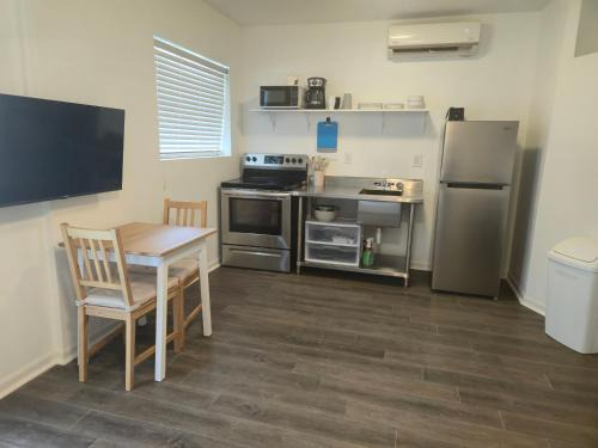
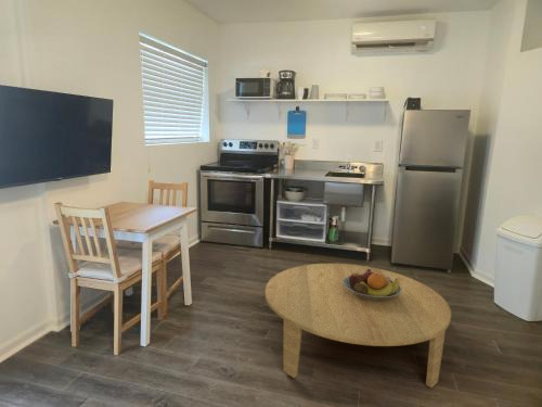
+ coffee table [264,263,452,389]
+ fruit bowl [343,269,401,300]
